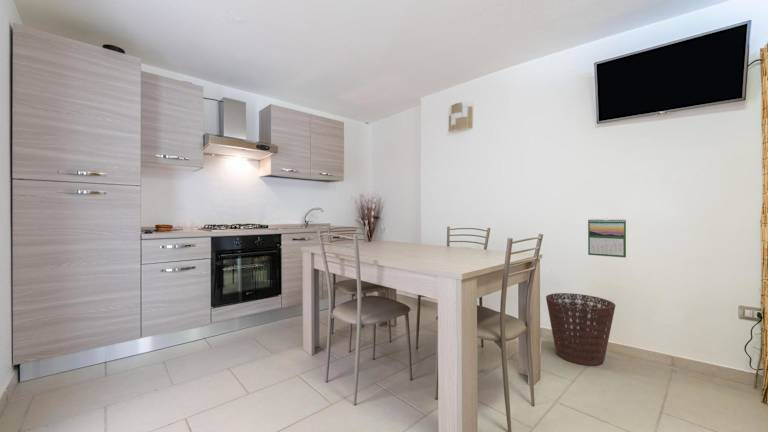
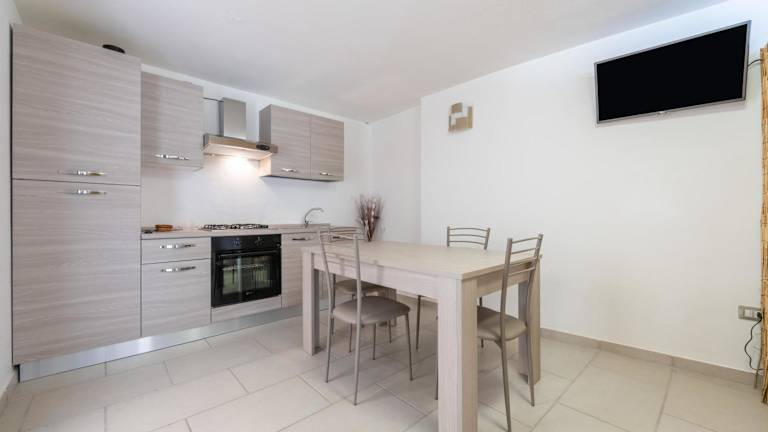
- basket [545,292,616,367]
- calendar [587,217,627,259]
